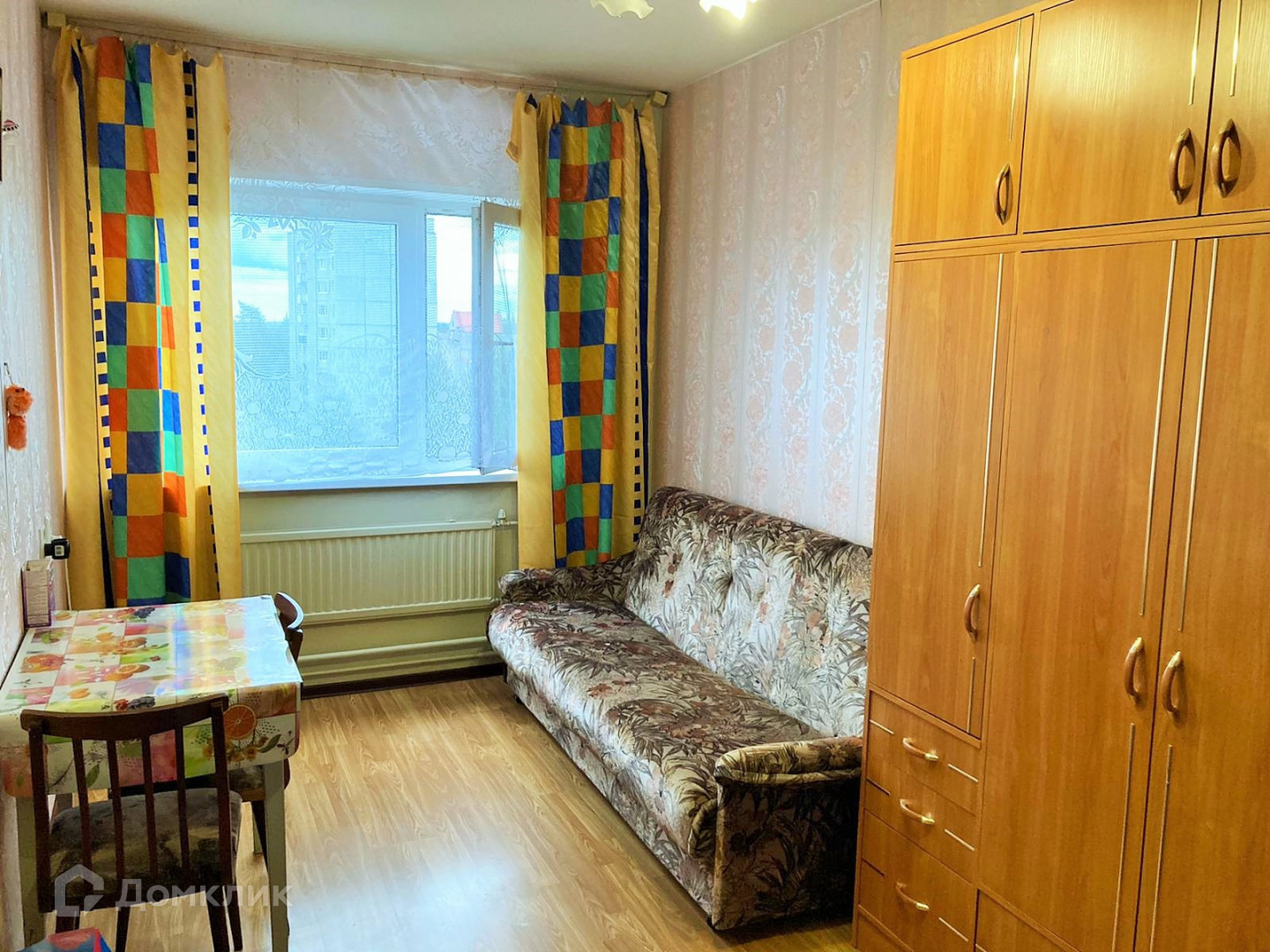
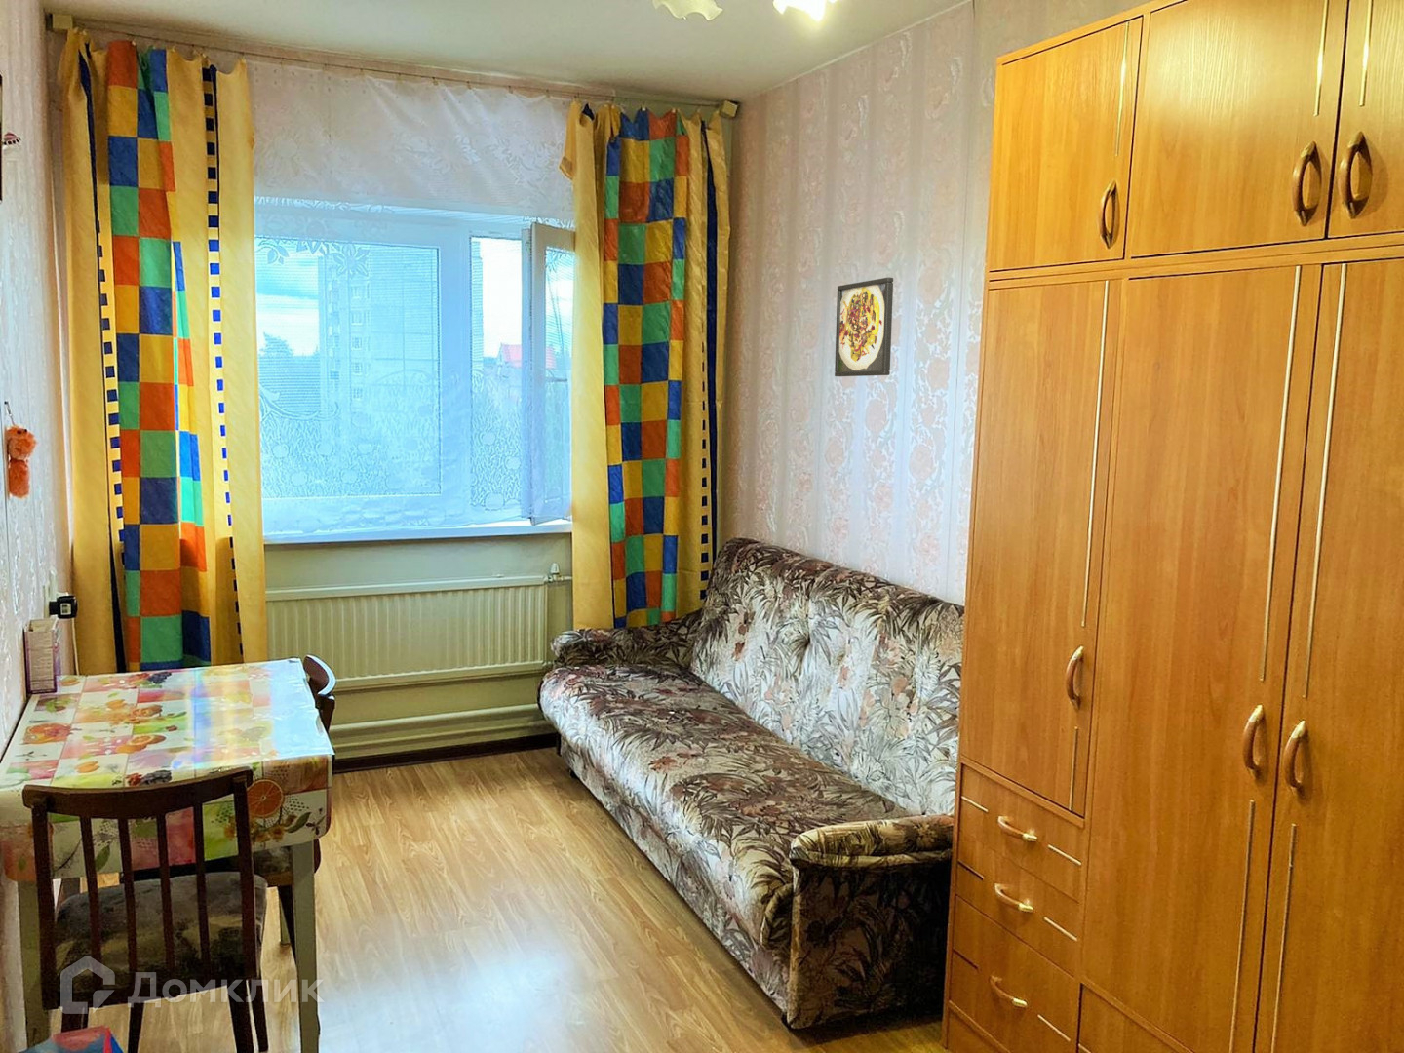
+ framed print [834,277,894,377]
